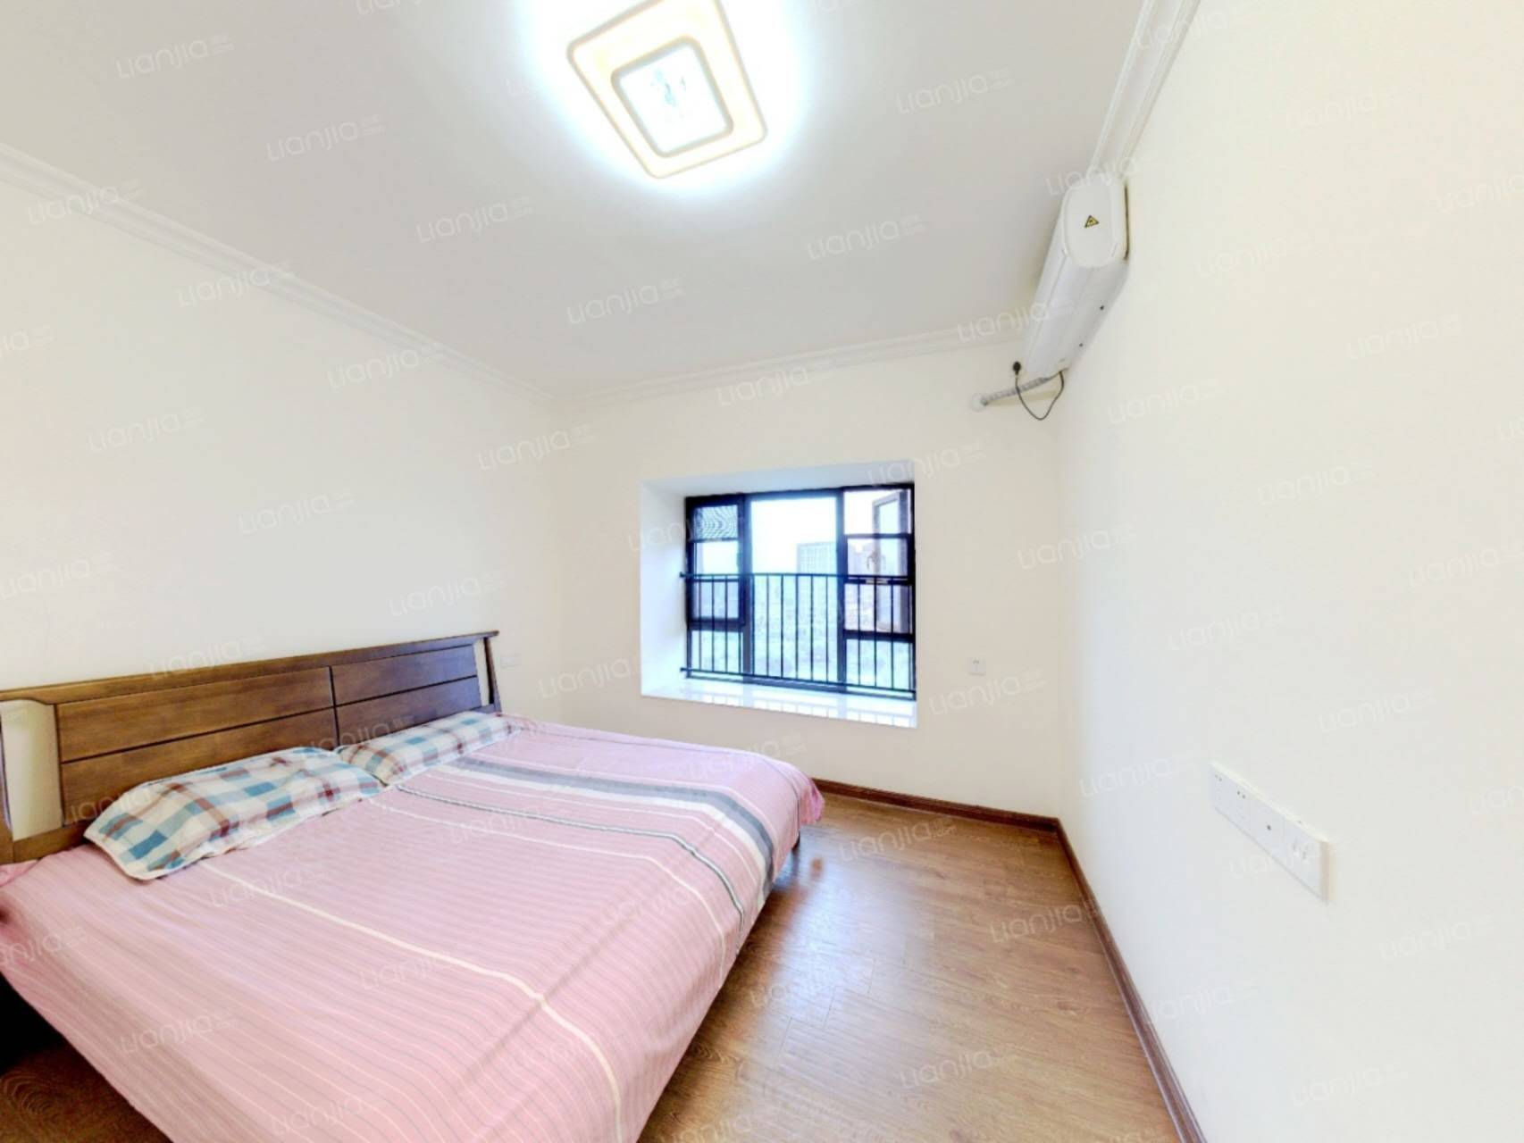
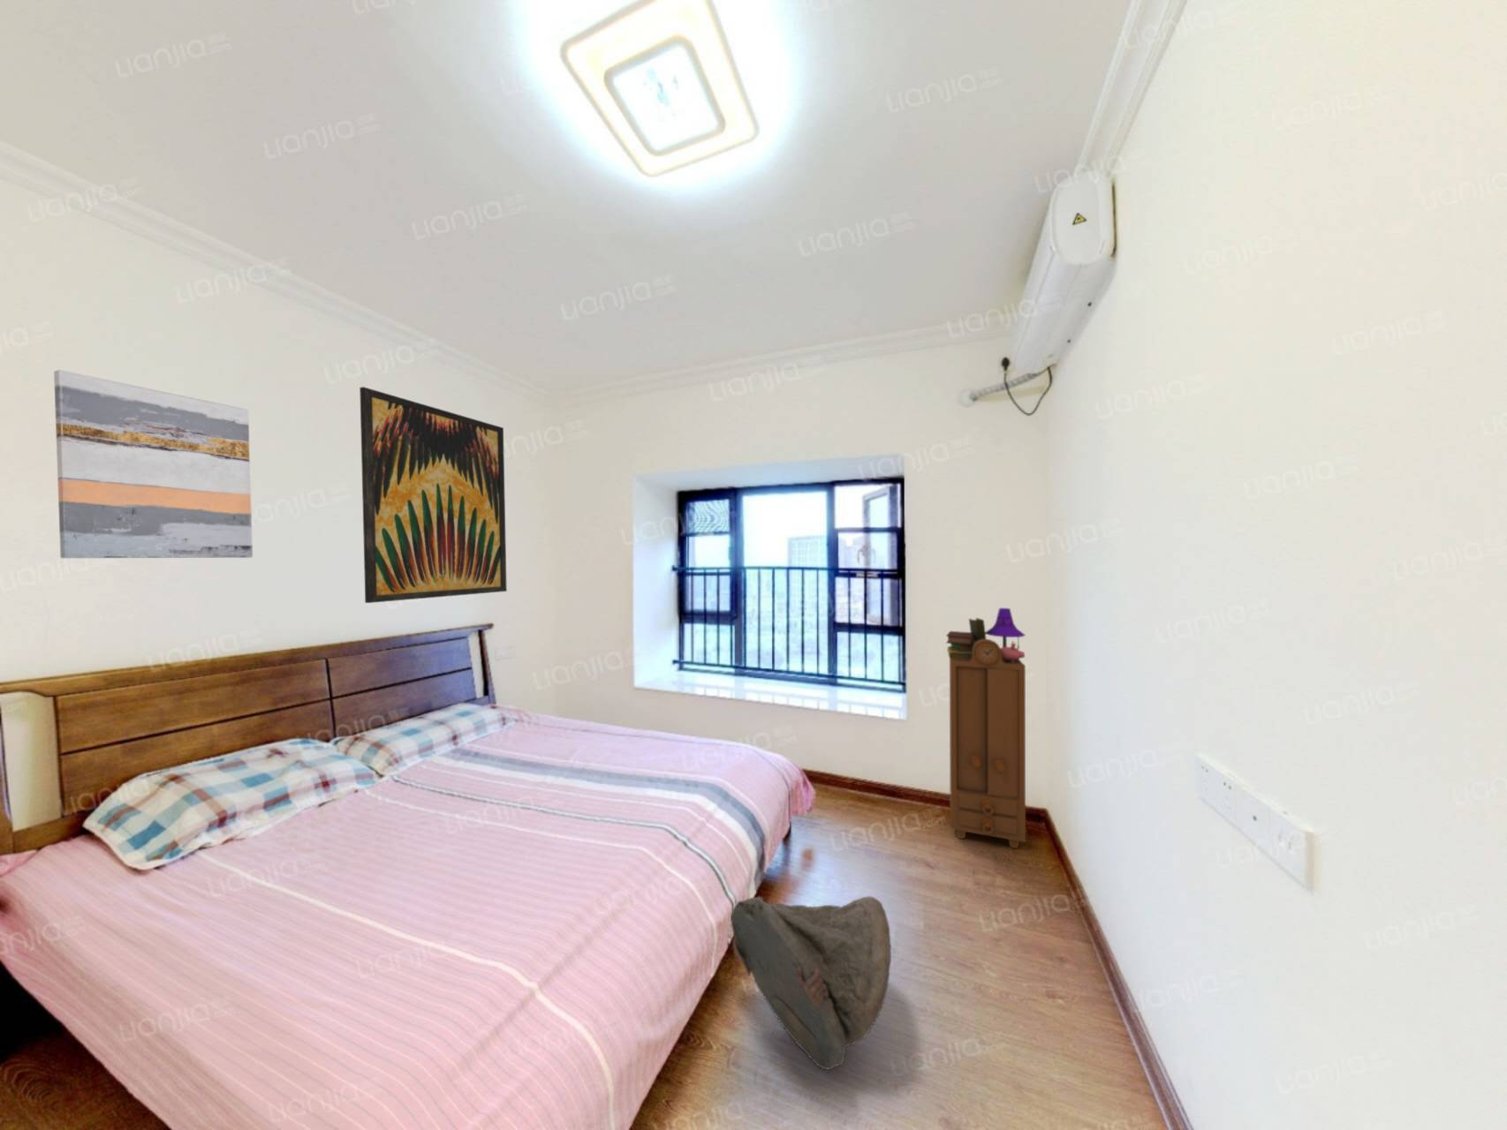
+ wall art [53,369,253,559]
+ cabinet [945,608,1026,849]
+ bag [729,895,892,1069]
+ wall art [359,386,508,604]
